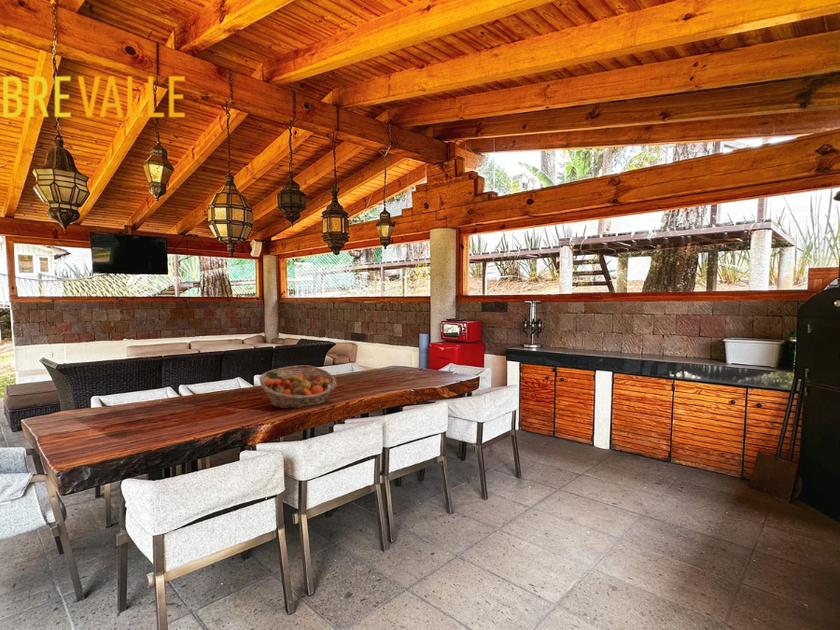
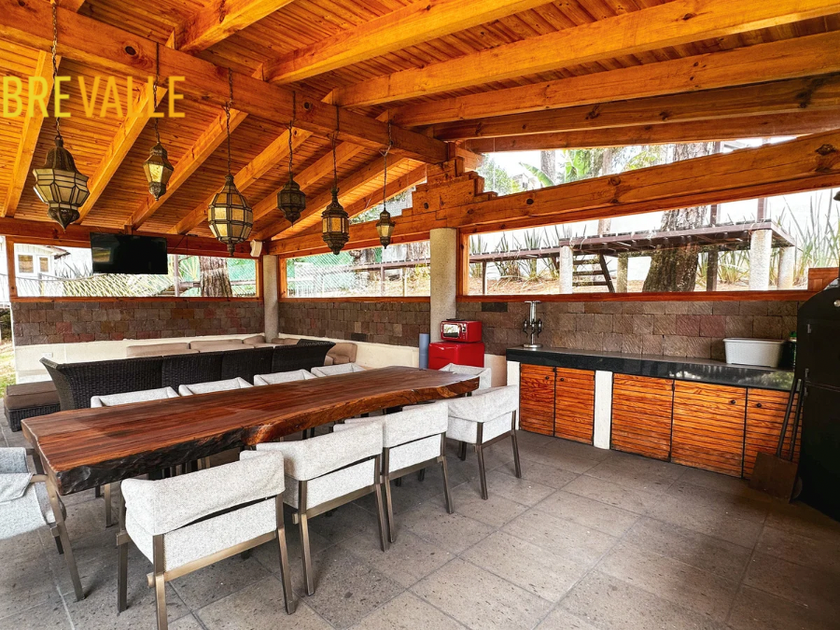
- fruit basket [259,364,338,409]
